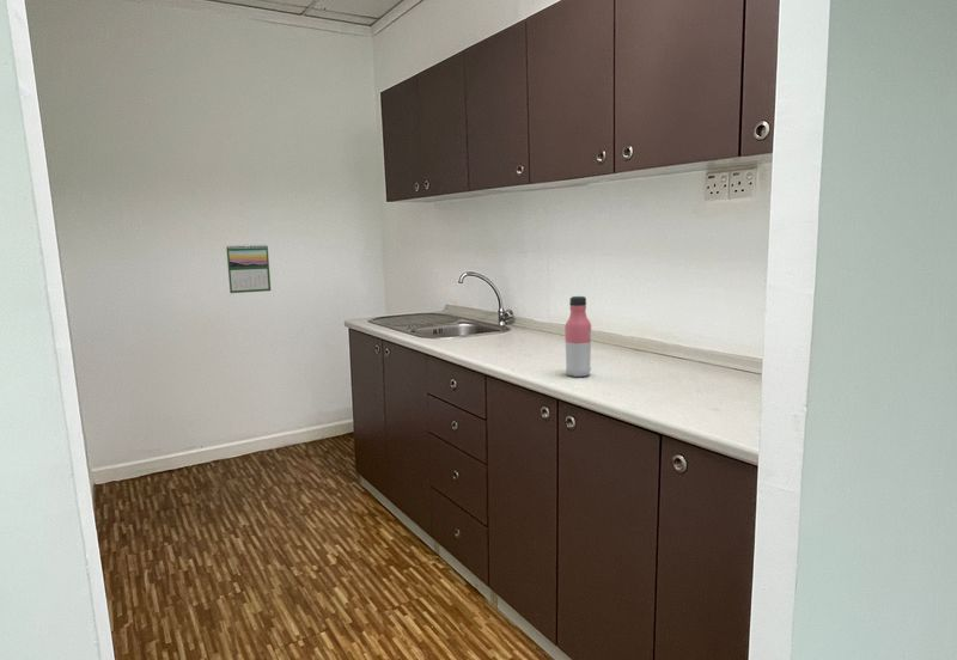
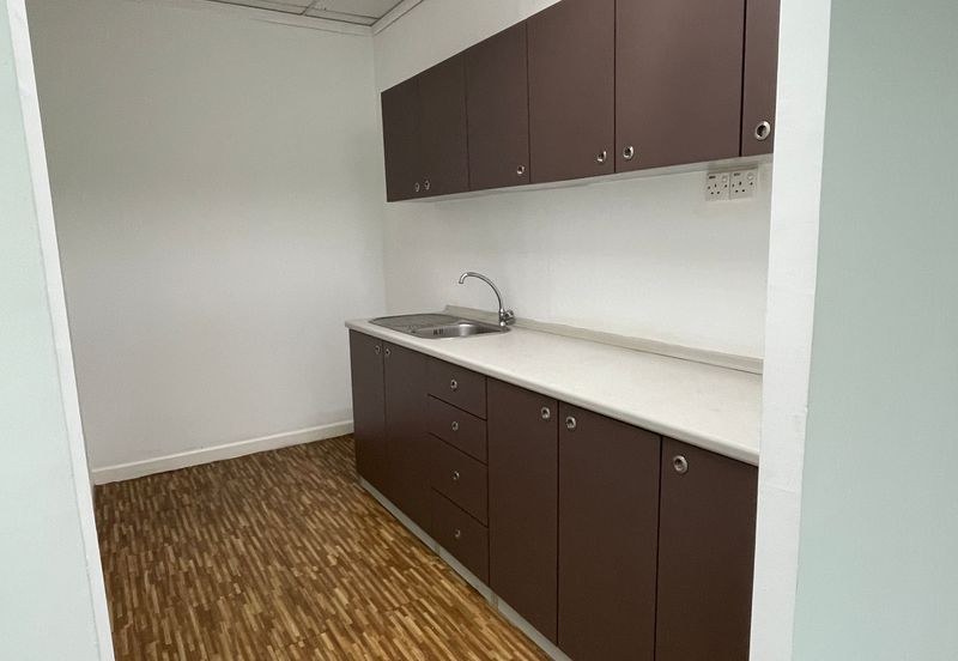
- calendar [225,243,272,294]
- water bottle [563,295,592,378]
